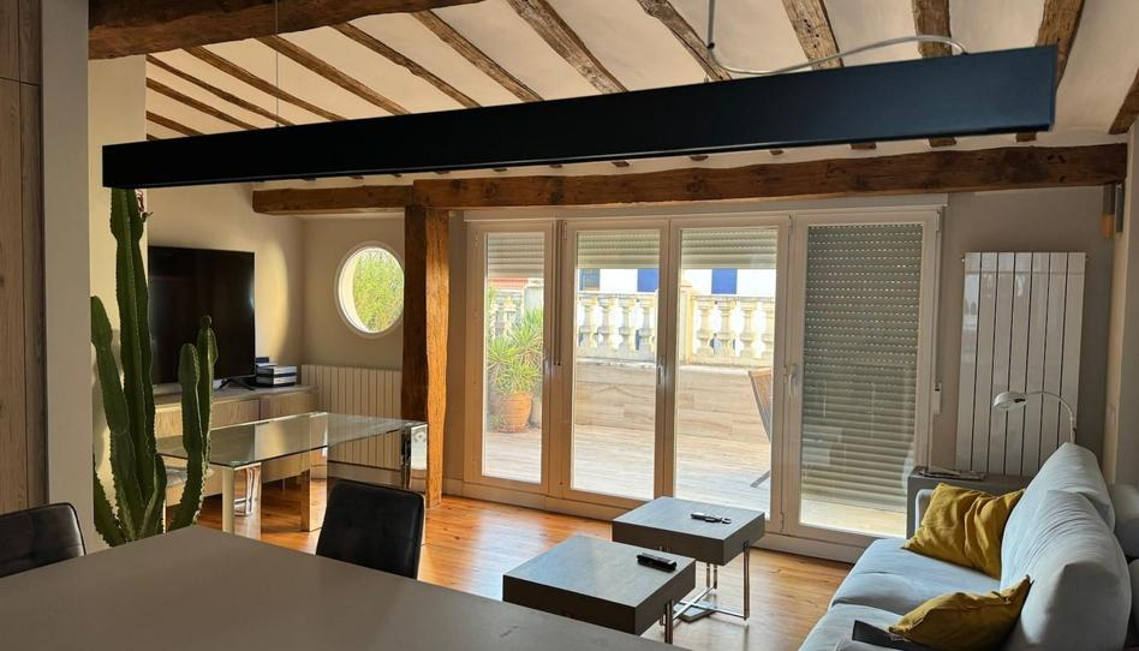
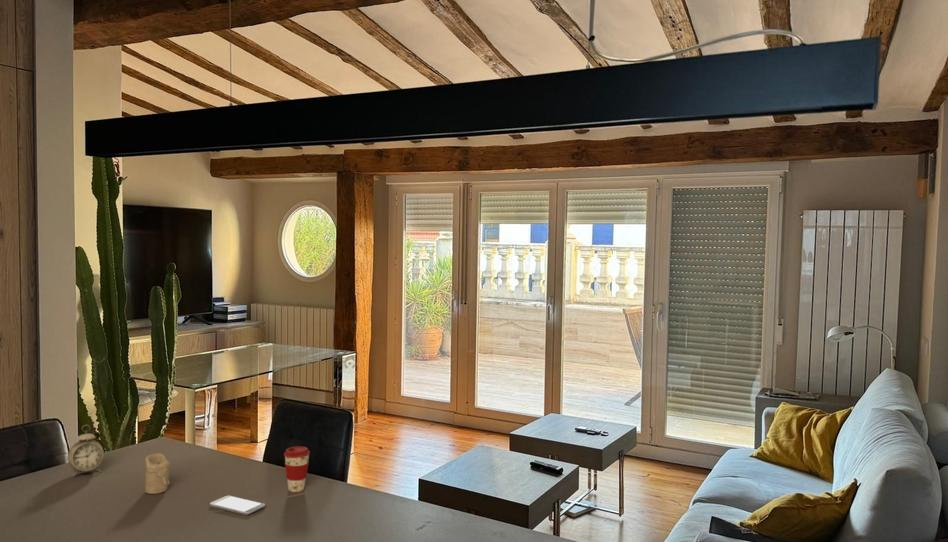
+ coffee cup [283,446,311,493]
+ alarm clock [66,424,105,478]
+ candle [144,453,171,495]
+ smartphone [209,494,266,516]
